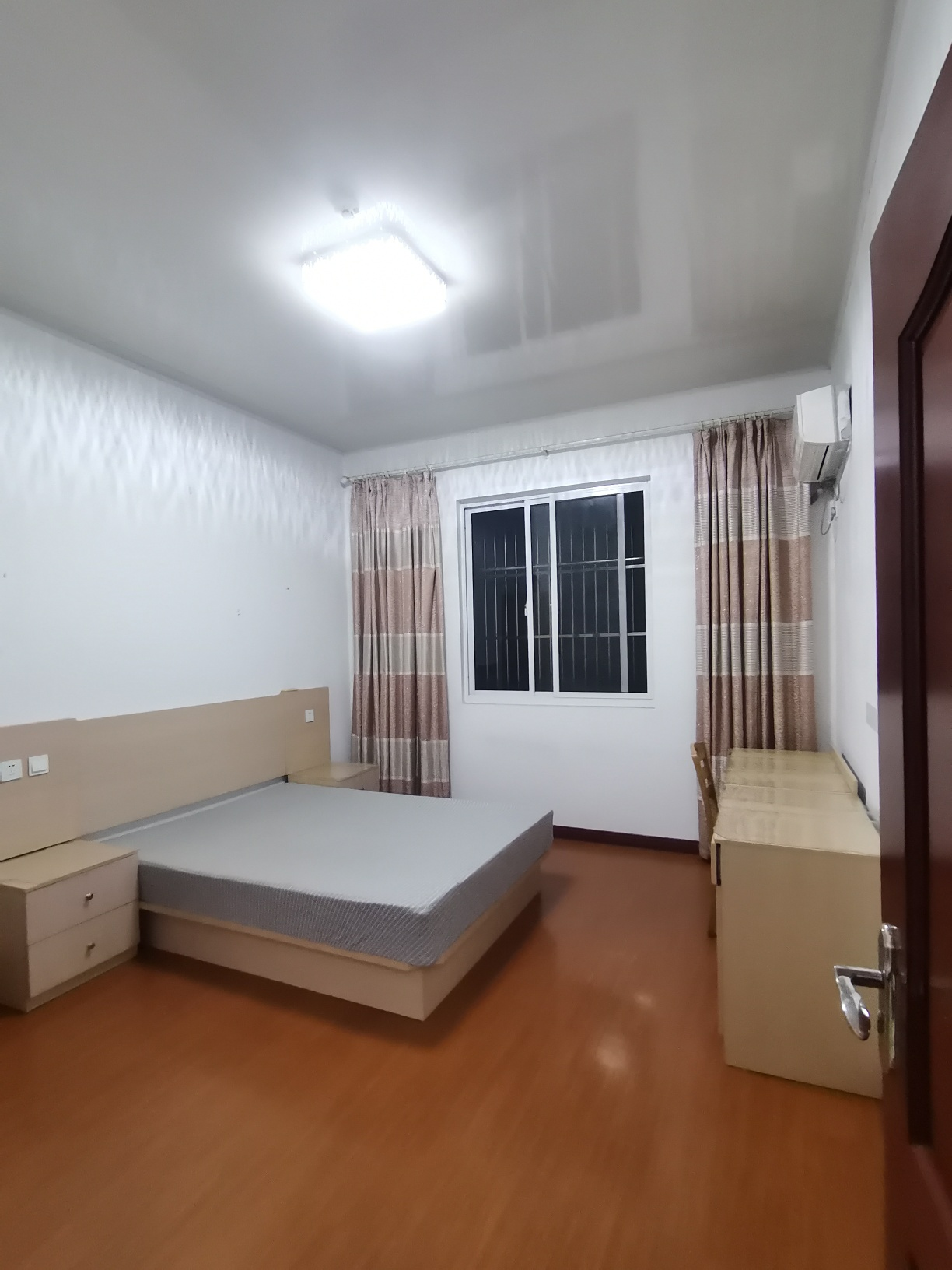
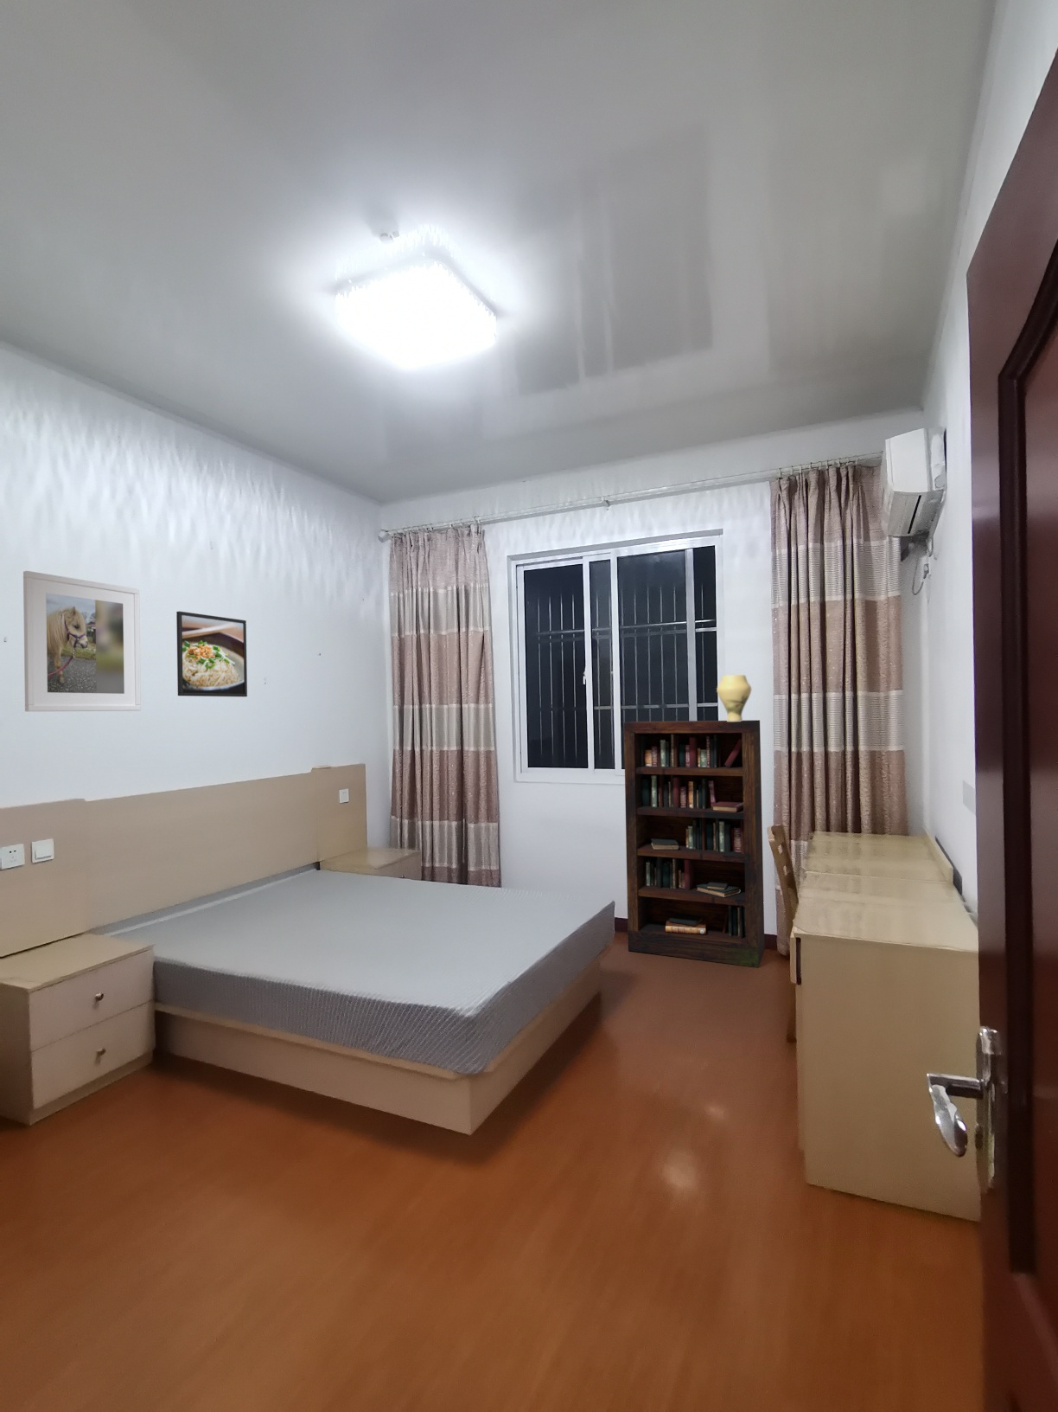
+ bookcase [623,719,766,968]
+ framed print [176,610,248,697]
+ vase [716,674,752,722]
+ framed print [22,570,142,712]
